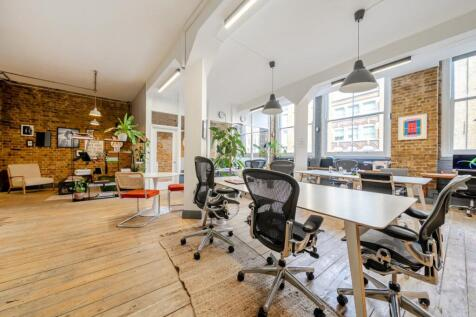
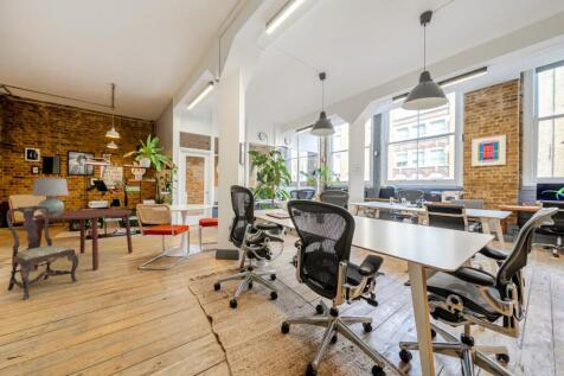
+ dining table [33,208,134,272]
+ dining chair [6,204,79,301]
+ lamp [31,176,70,217]
